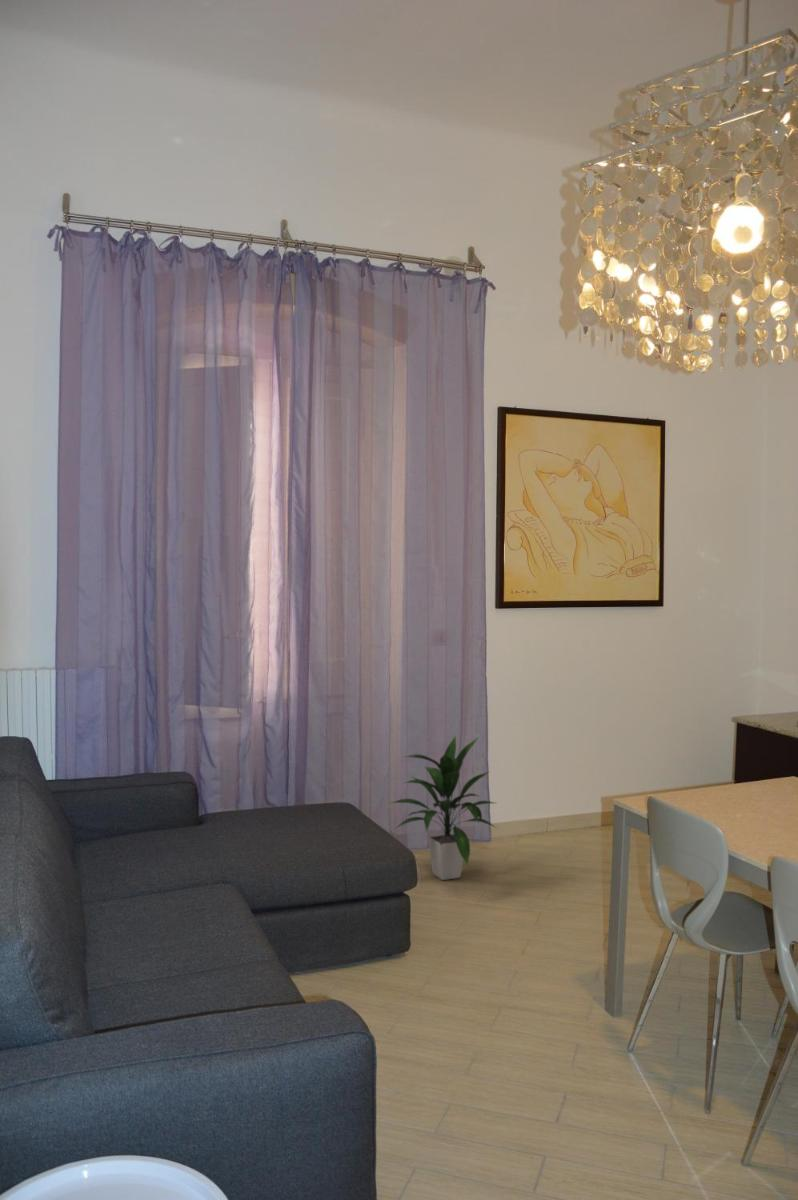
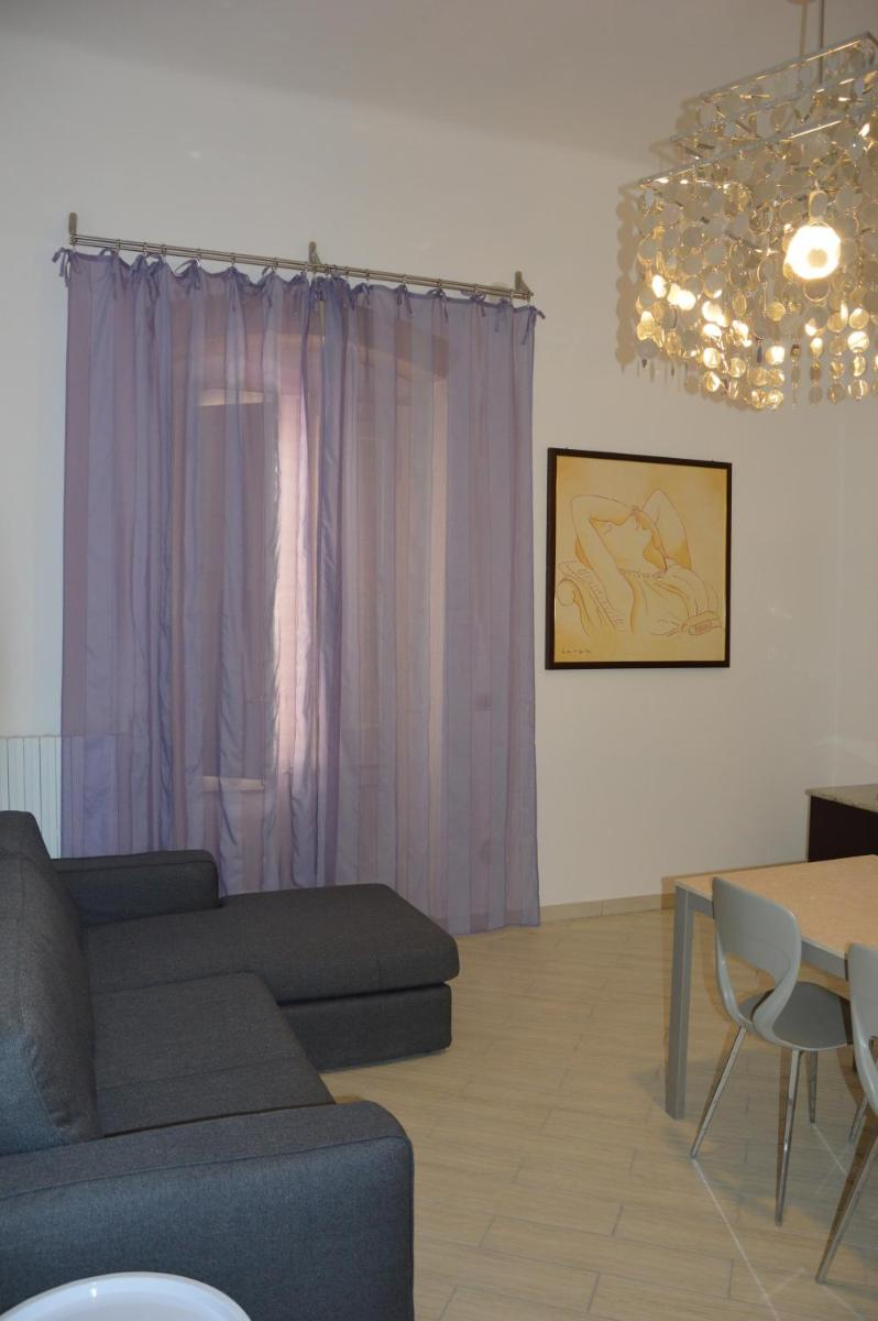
- indoor plant [386,734,497,881]
